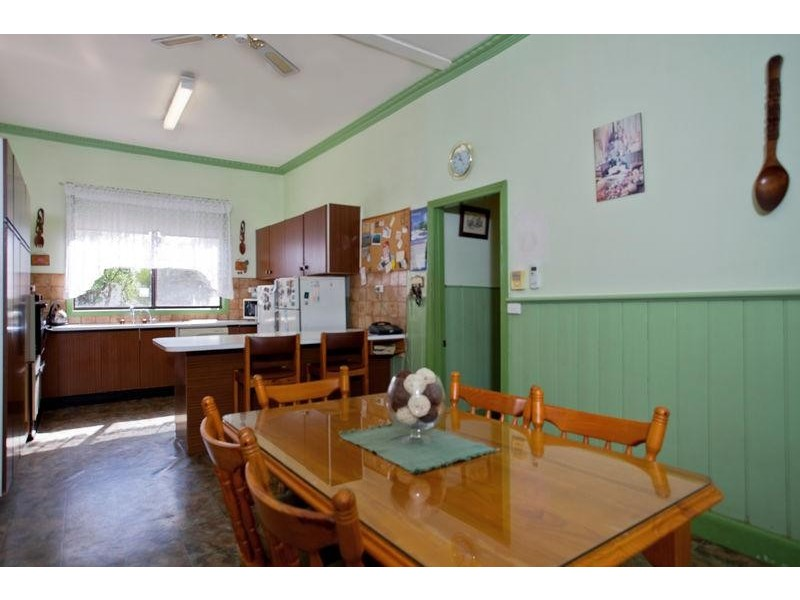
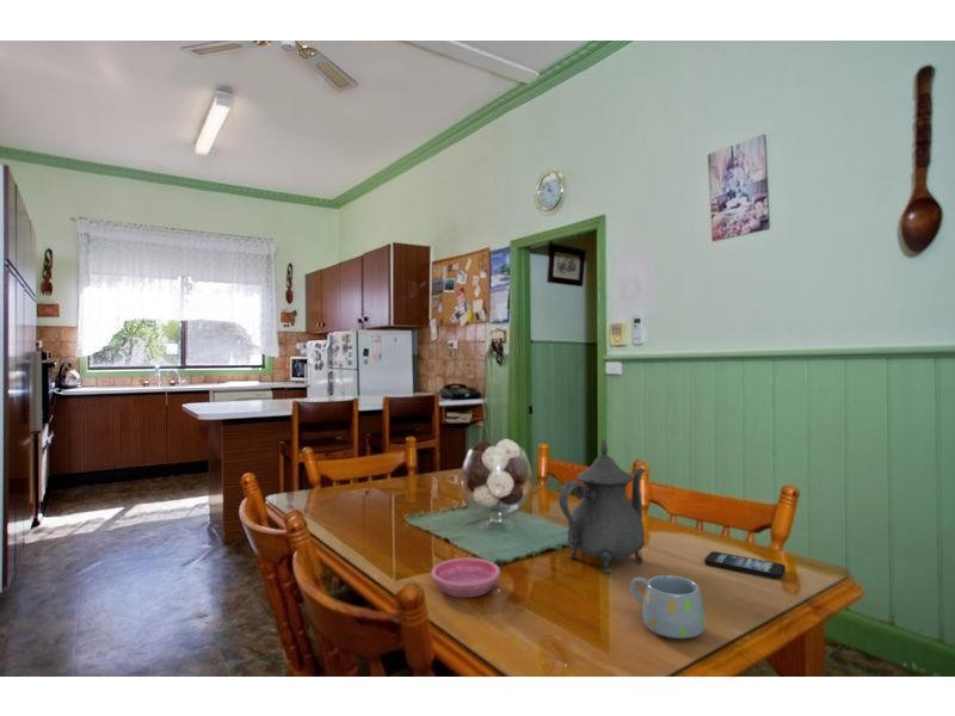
+ mug [629,574,707,640]
+ teapot [557,438,647,574]
+ saucer [431,557,501,599]
+ smartphone [703,550,787,580]
